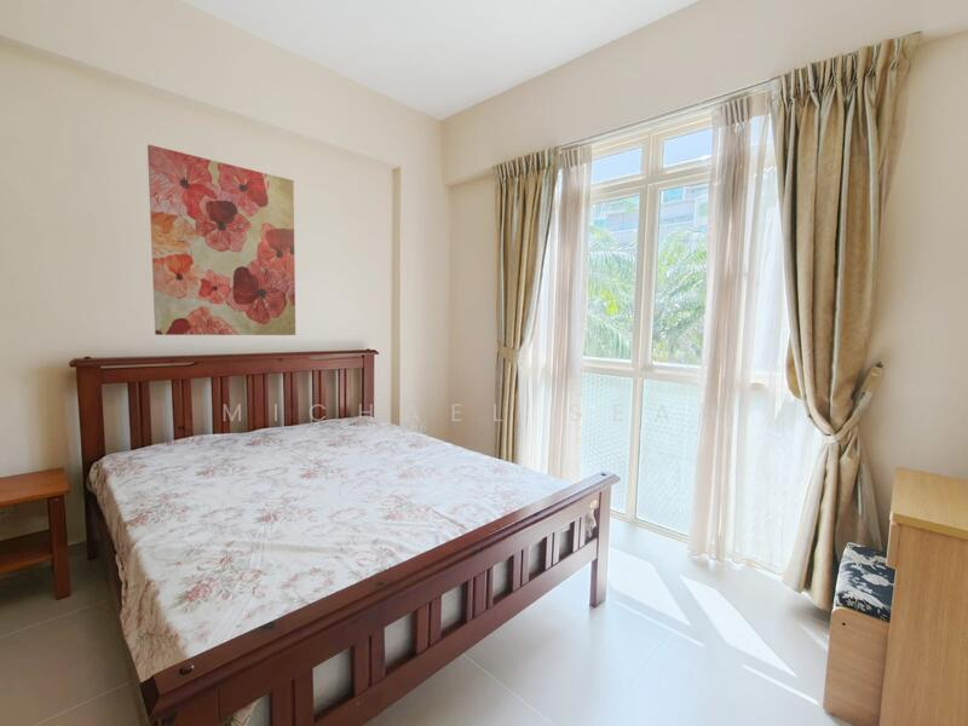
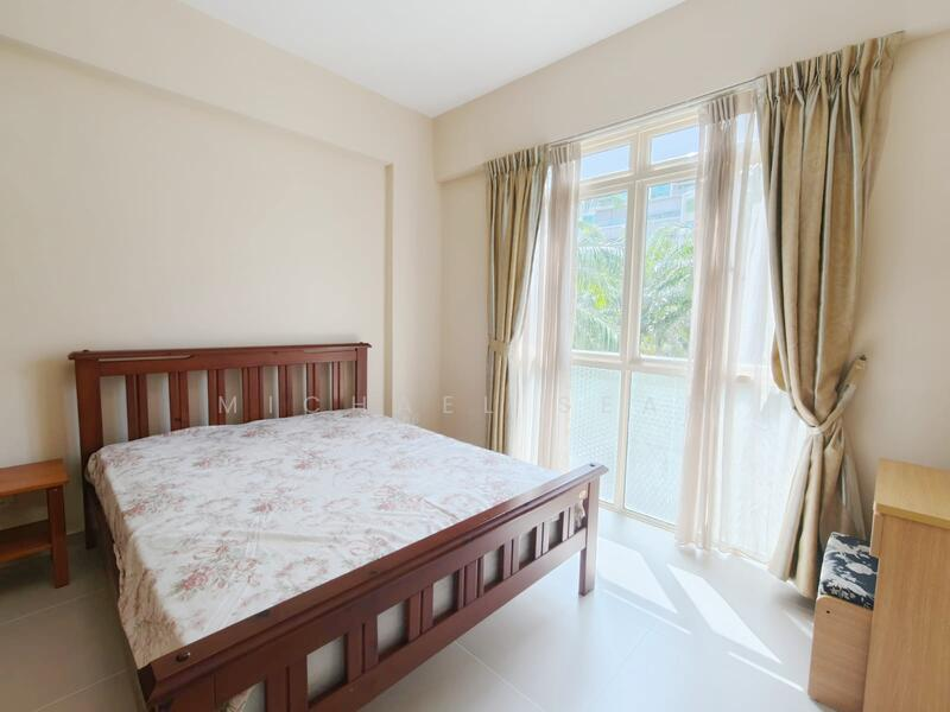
- wall art [146,144,296,336]
